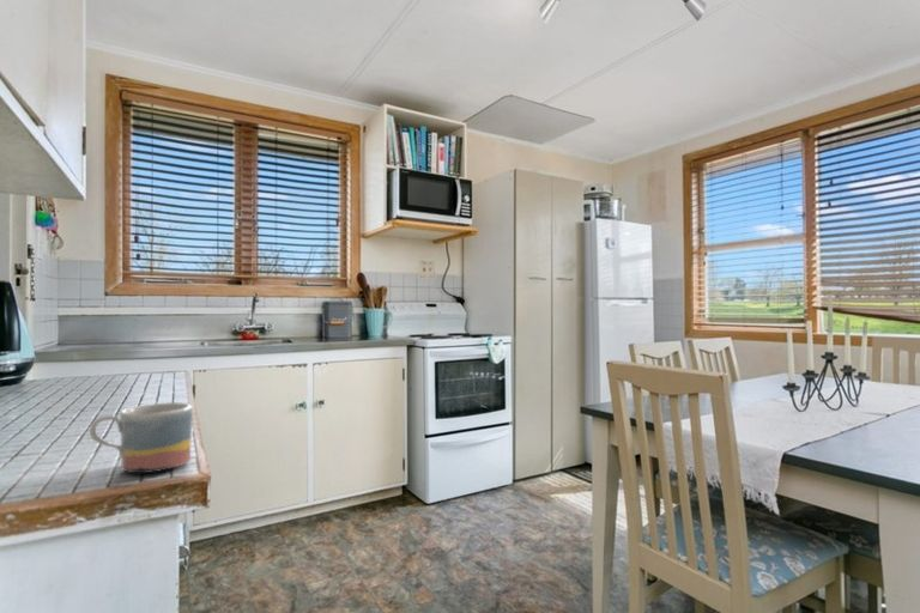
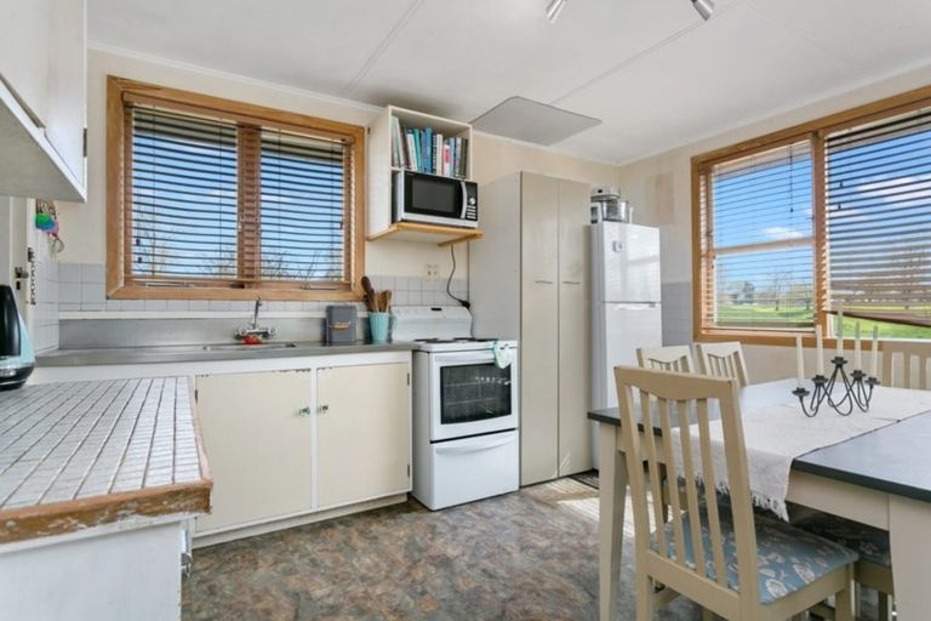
- mug [89,401,194,474]
